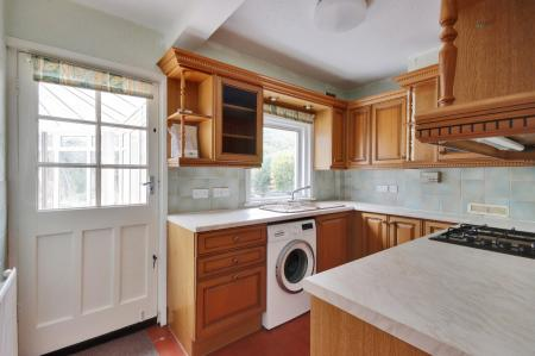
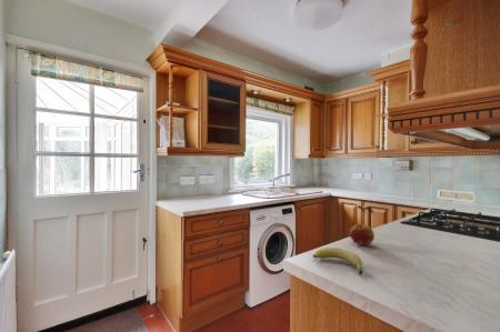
+ fruit [312,247,364,275]
+ fruit [349,223,376,247]
